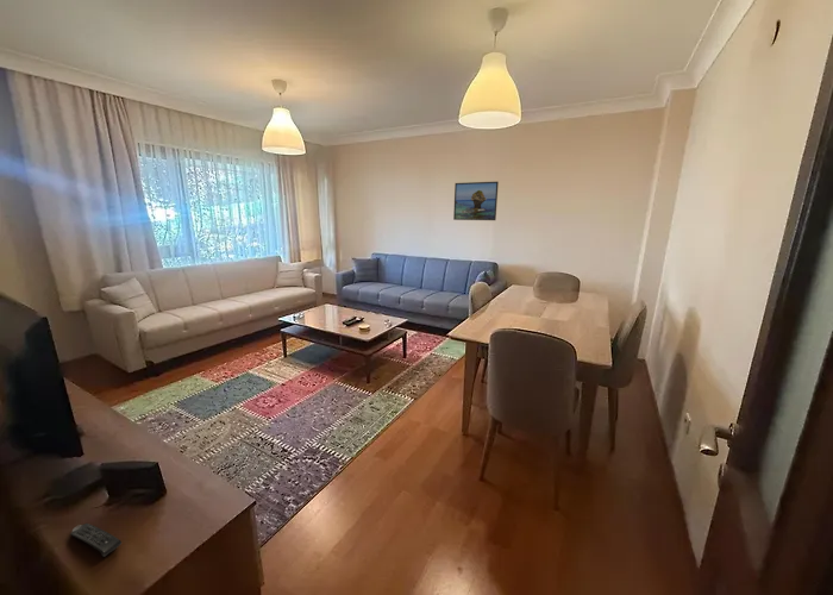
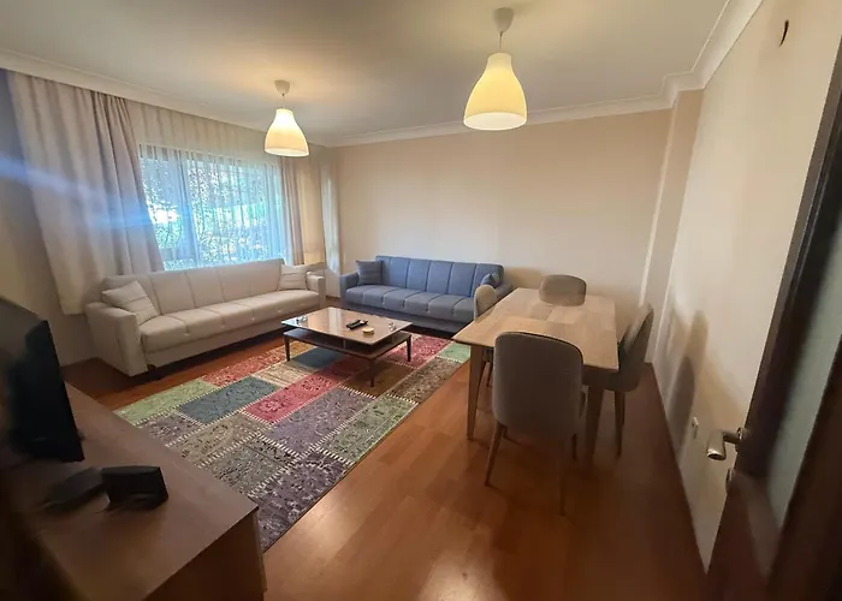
- remote control [69,522,123,558]
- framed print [452,181,500,221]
